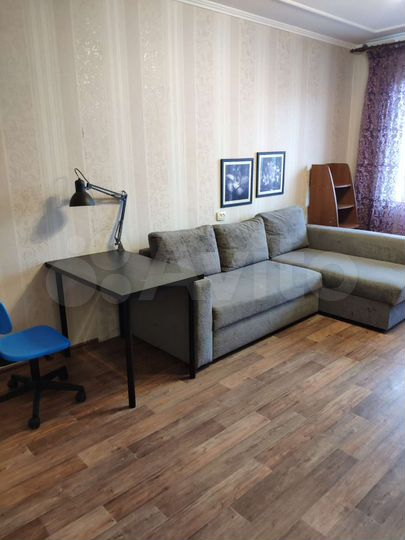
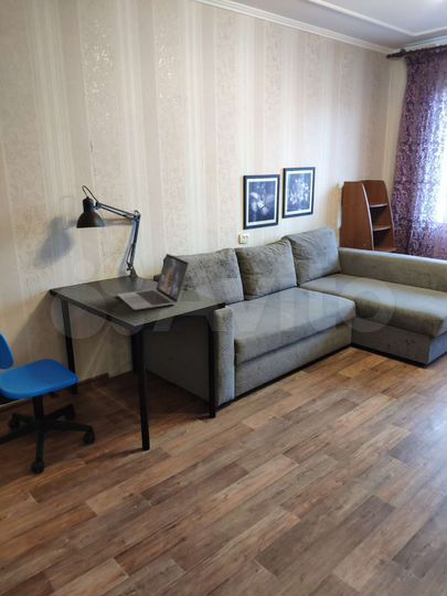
+ laptop [117,253,190,311]
